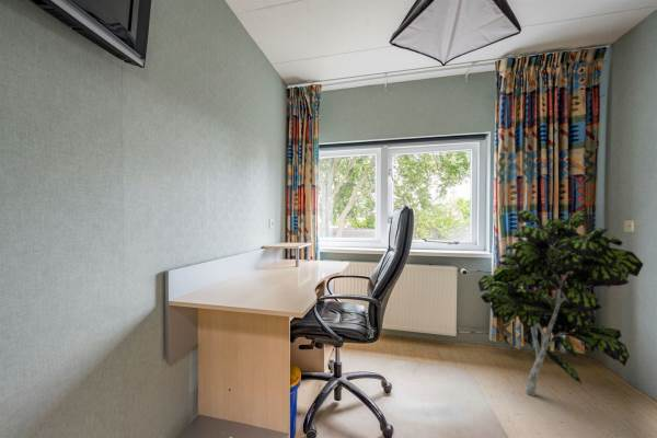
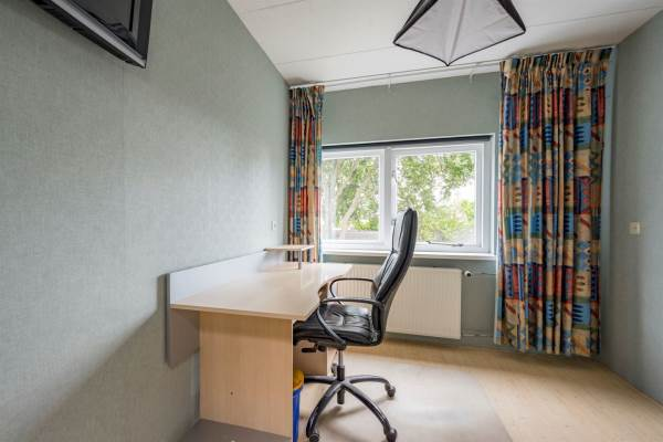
- indoor plant [477,208,645,397]
